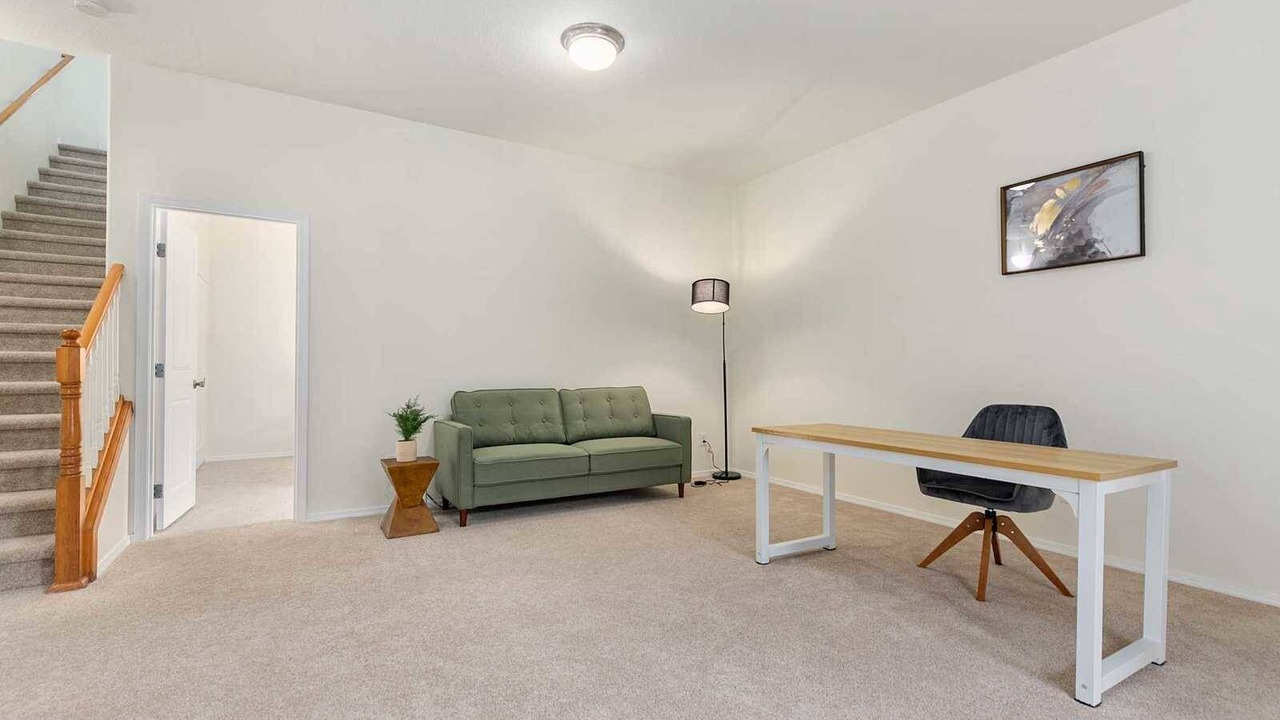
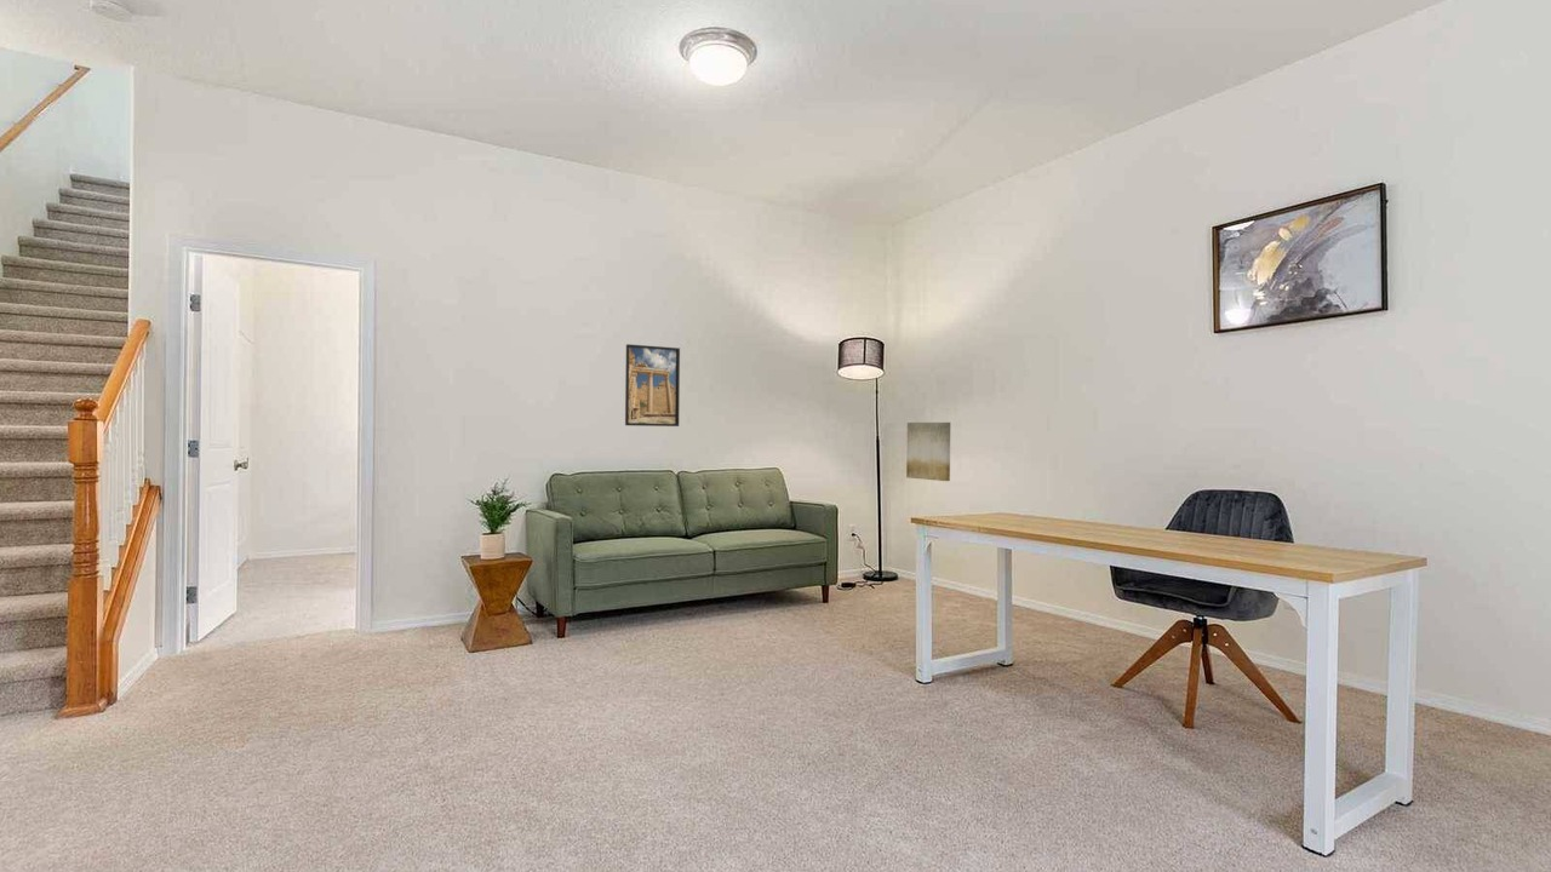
+ wall art [905,421,951,482]
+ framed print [624,343,681,428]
